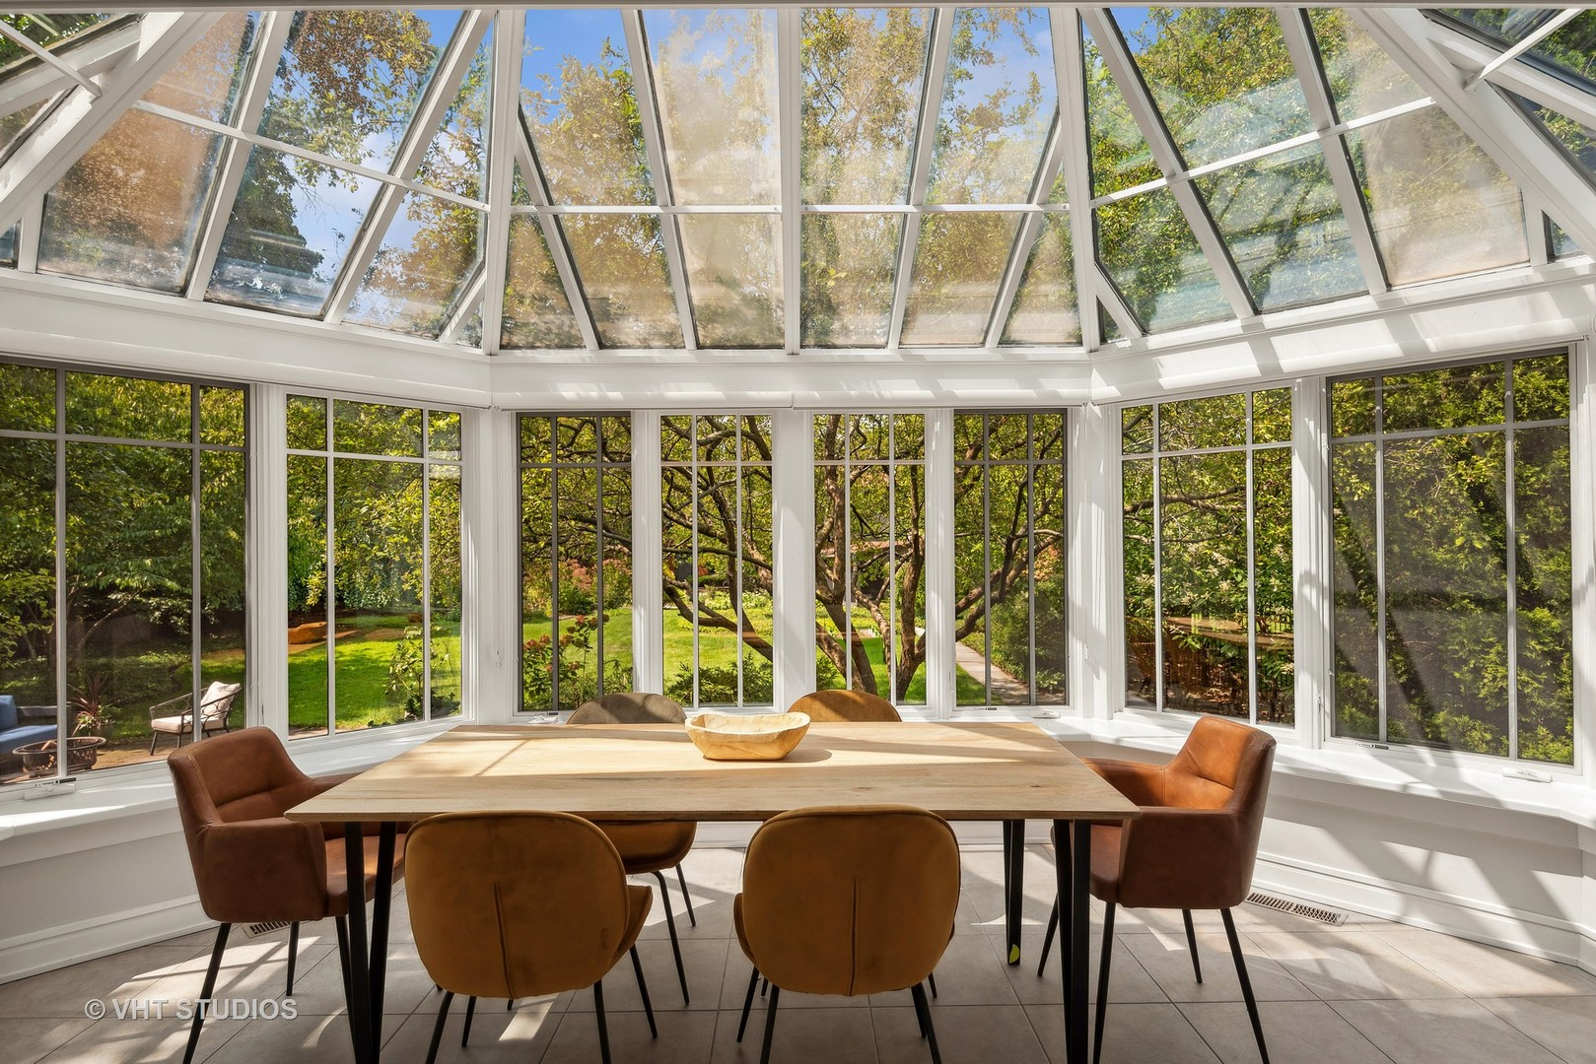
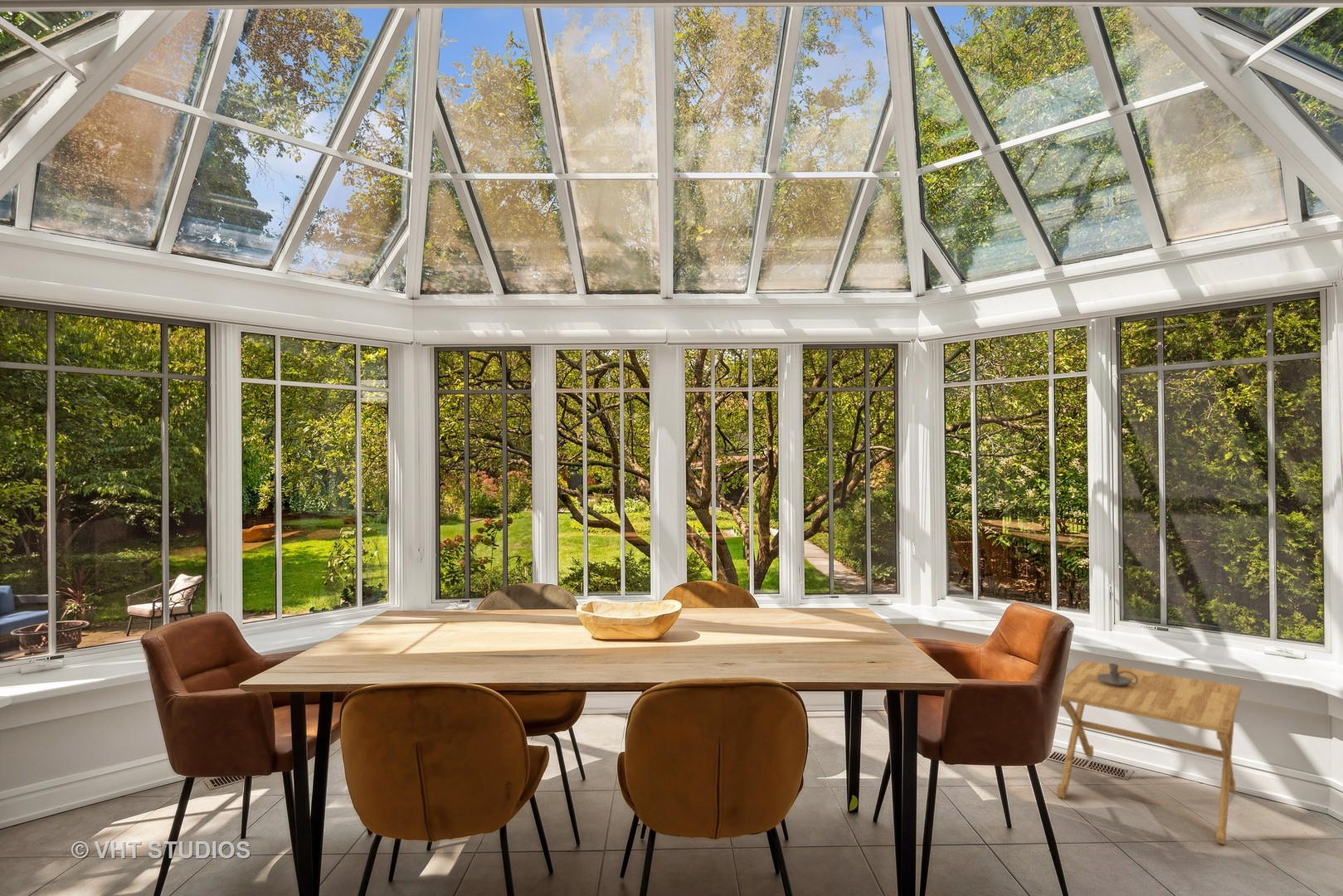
+ candle holder [1097,662,1138,685]
+ side table [1056,660,1242,845]
